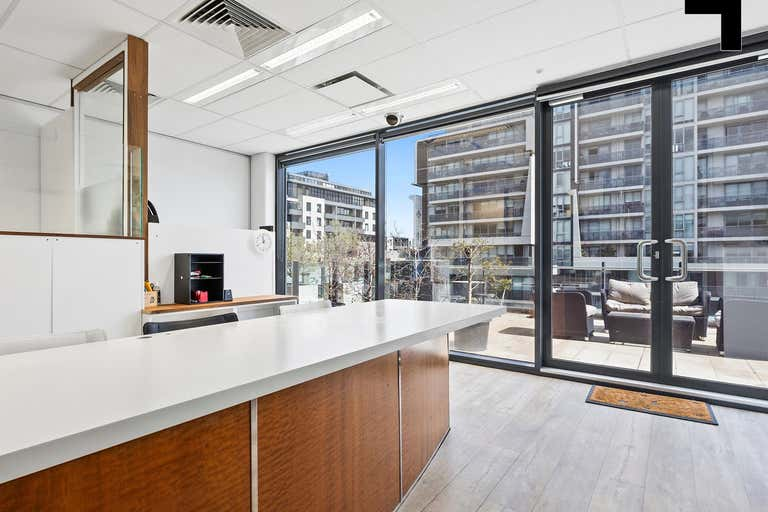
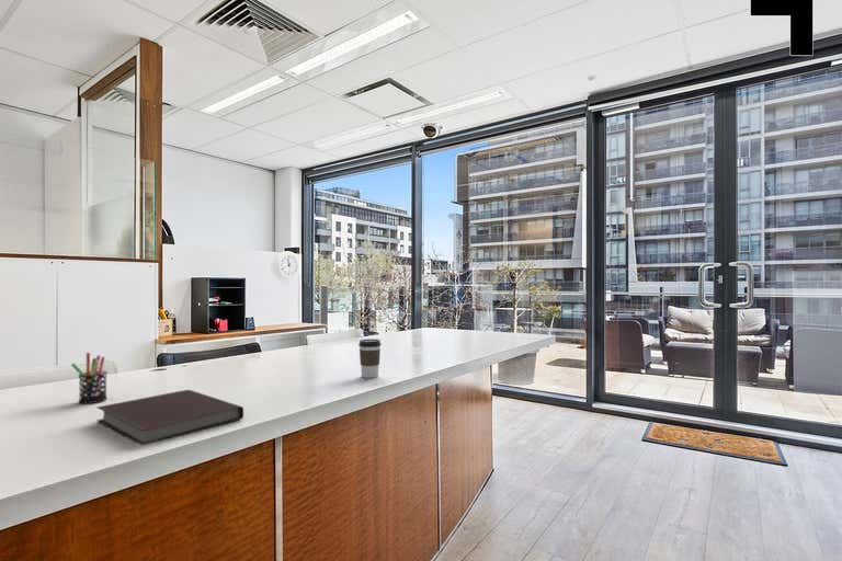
+ pen holder [70,352,109,404]
+ notebook [95,389,244,445]
+ coffee cup [357,337,382,379]
